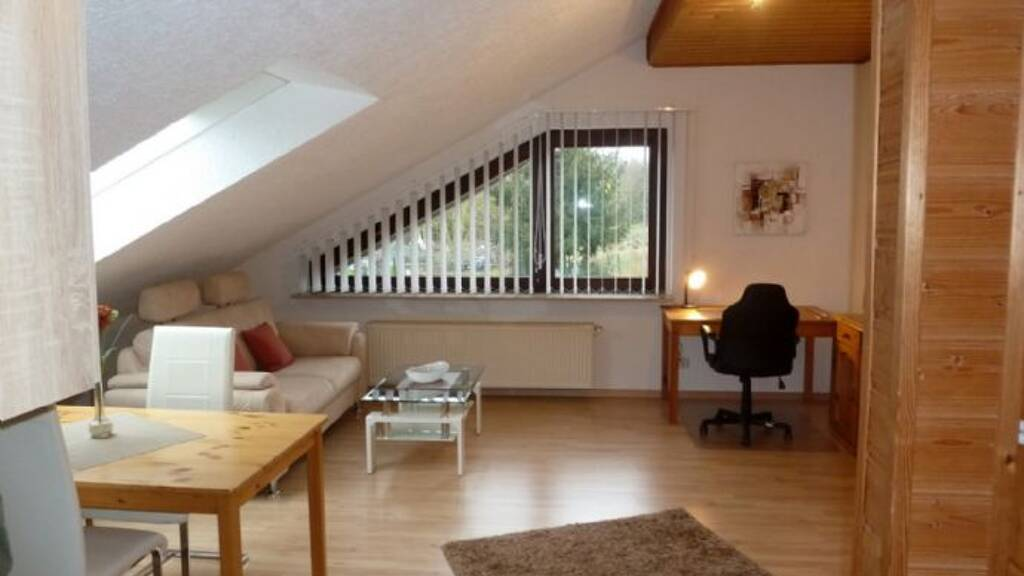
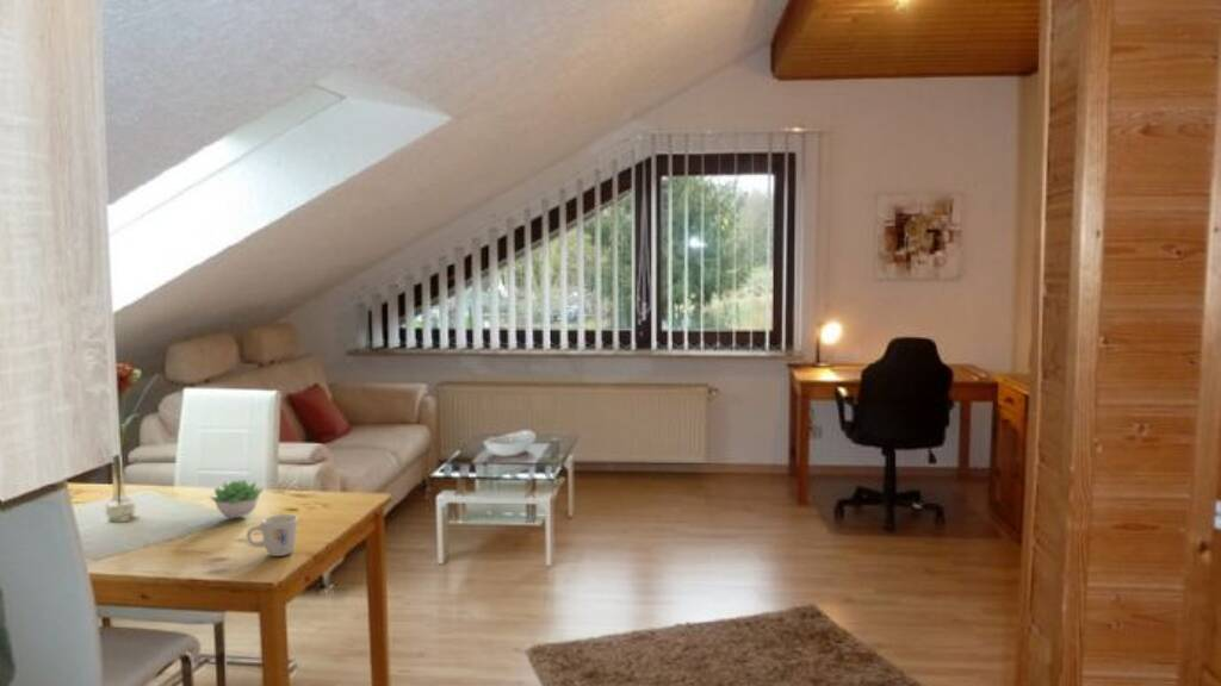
+ mug [246,513,299,557]
+ succulent plant [209,479,265,519]
